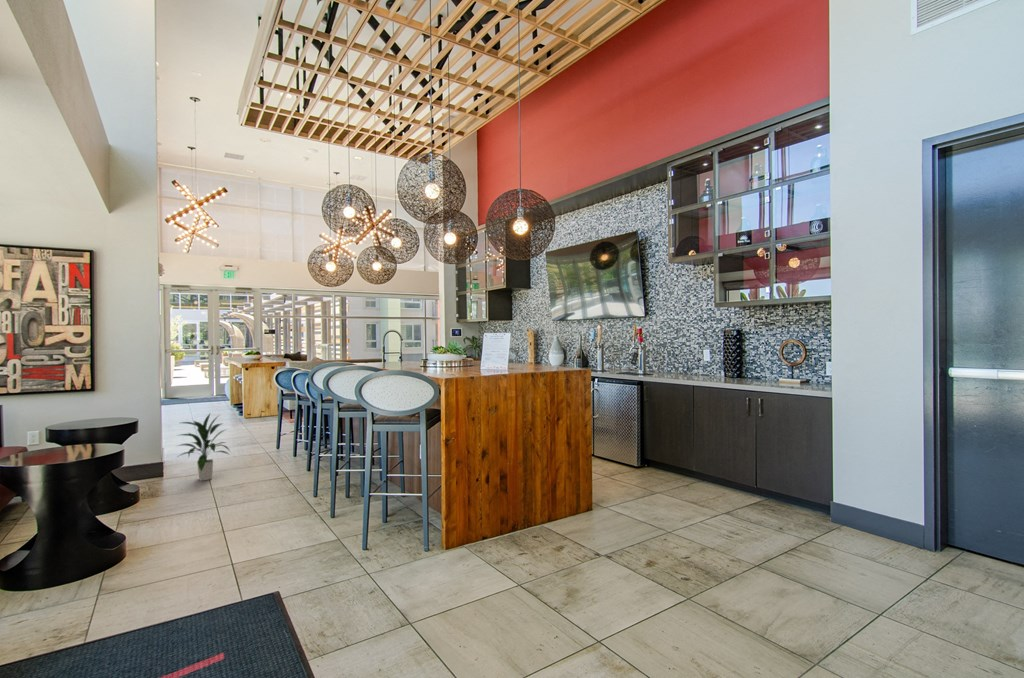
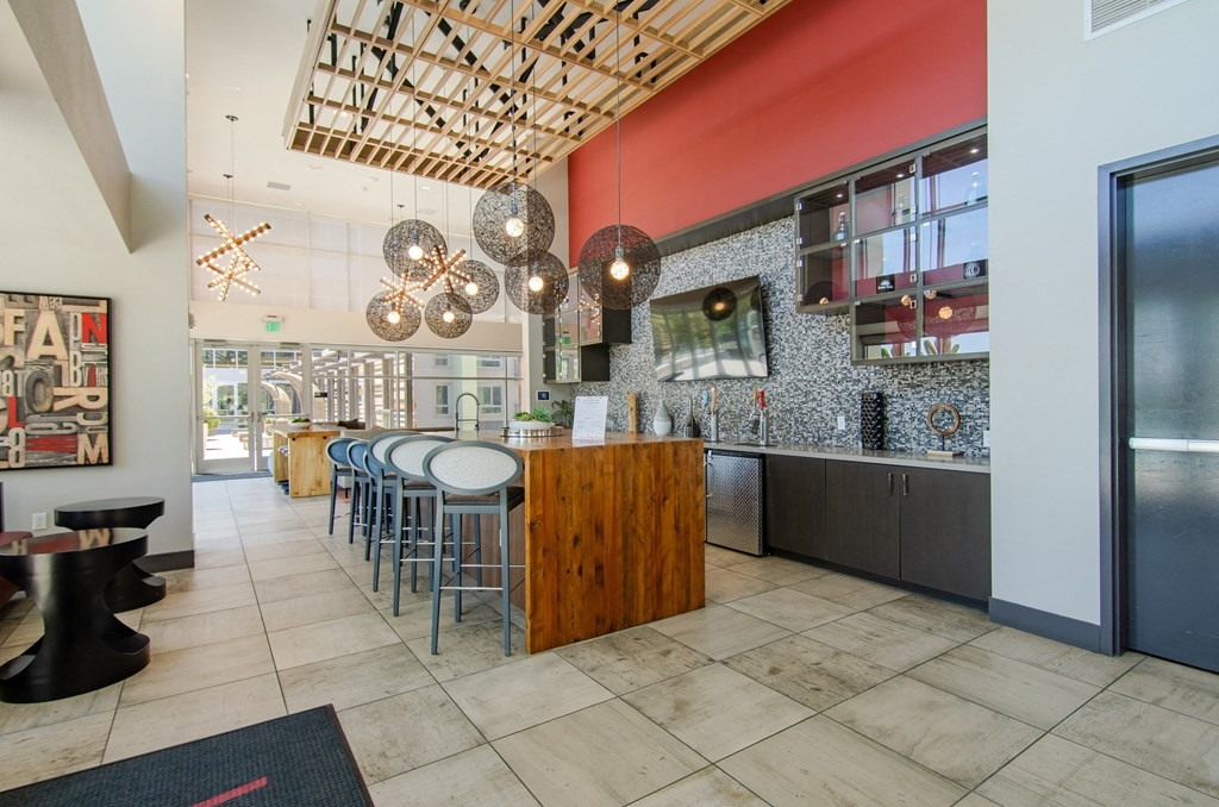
- indoor plant [174,413,231,482]
